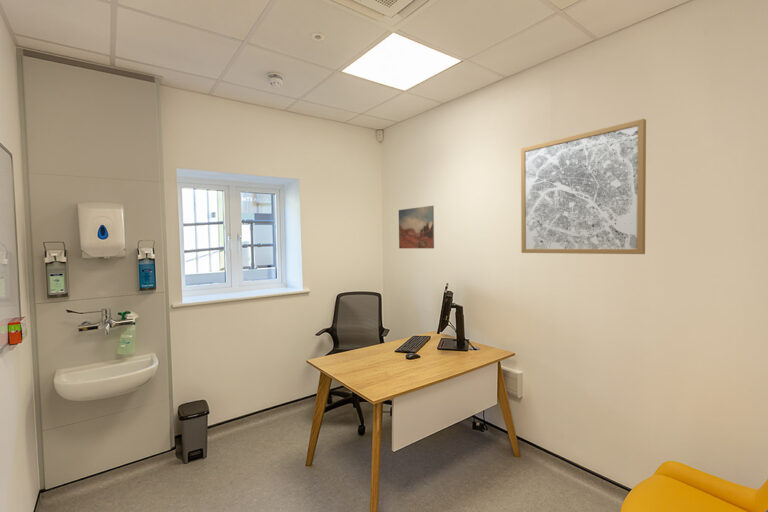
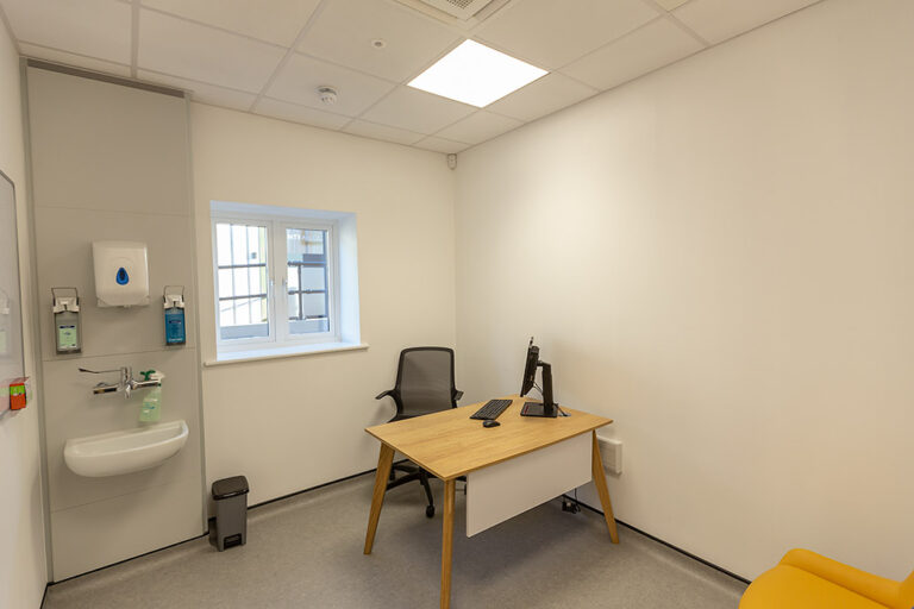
- wall art [398,205,435,249]
- wall art [520,118,647,255]
